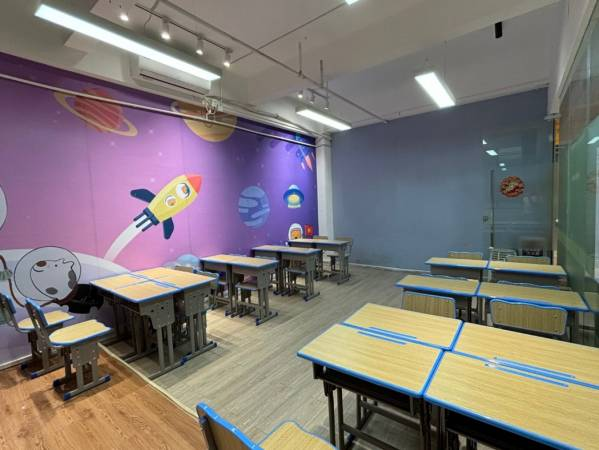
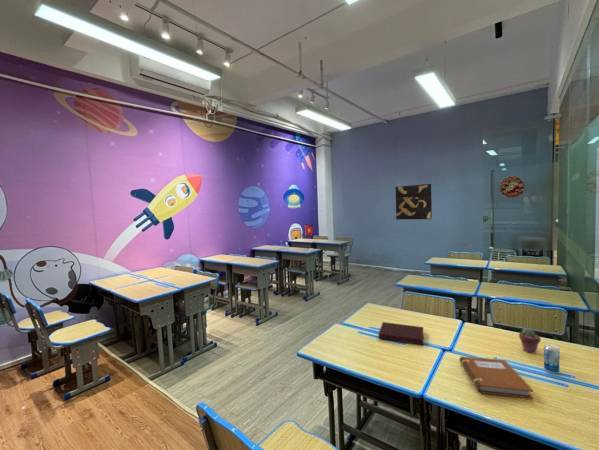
+ beverage can [543,343,561,375]
+ notebook [378,321,424,346]
+ potted succulent [518,327,542,354]
+ notebook [459,356,534,400]
+ wall art [395,183,433,220]
